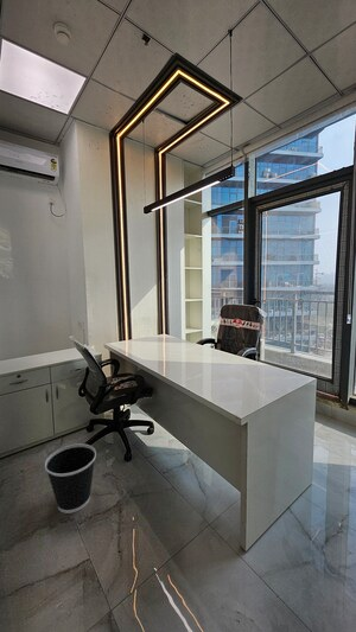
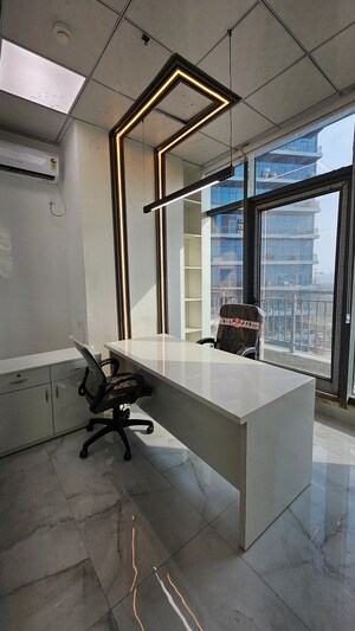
- wastebasket [44,442,97,515]
